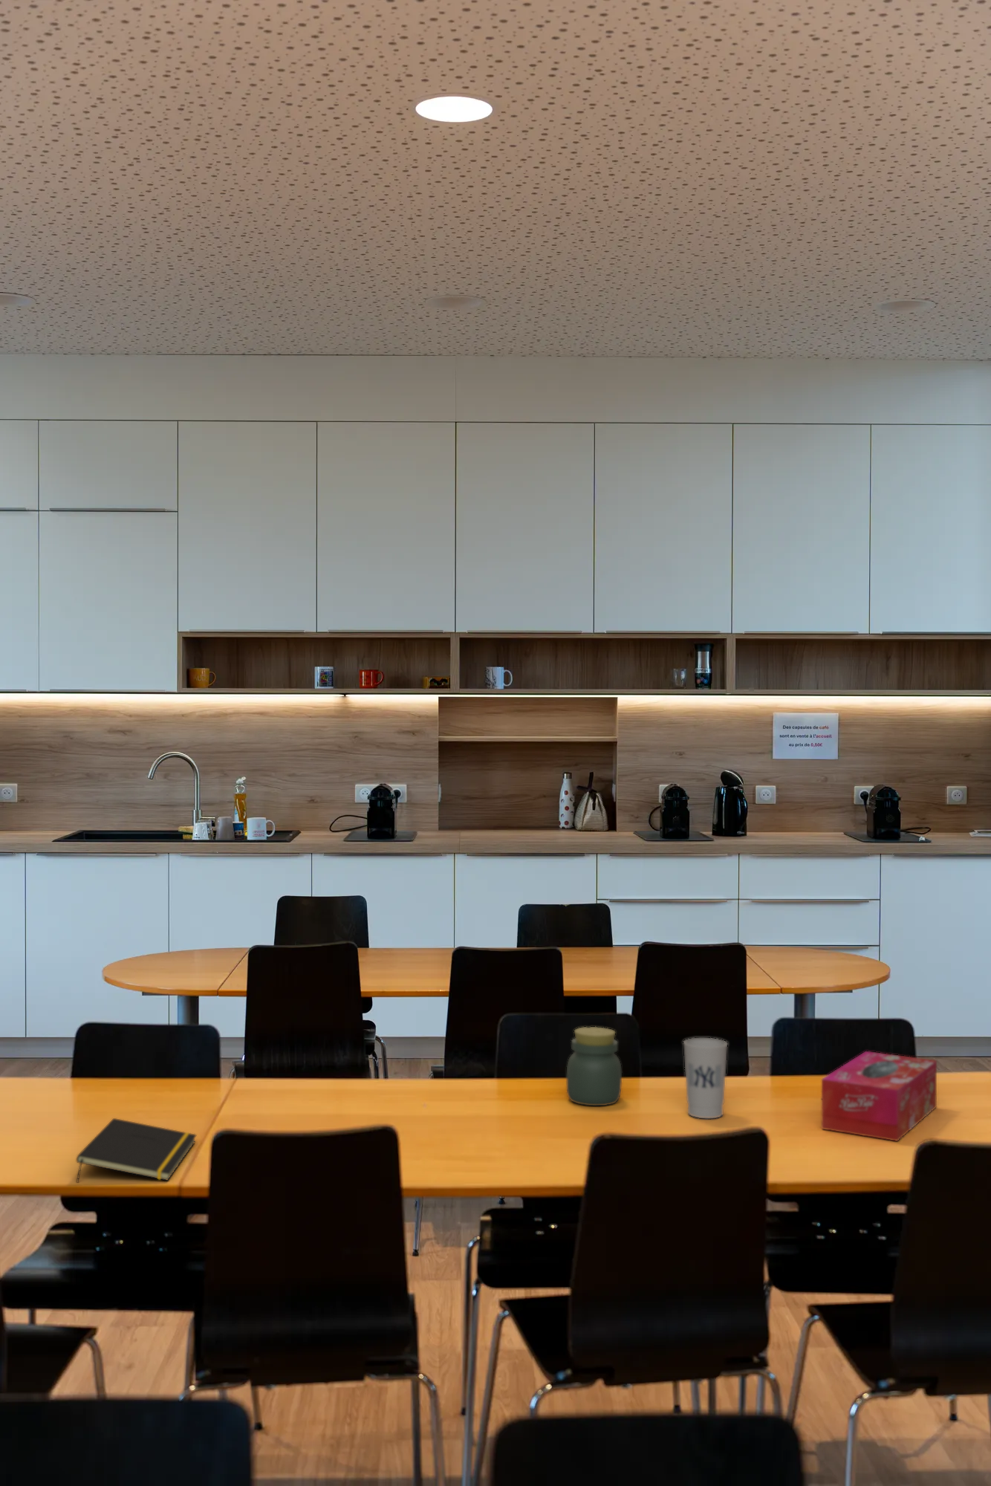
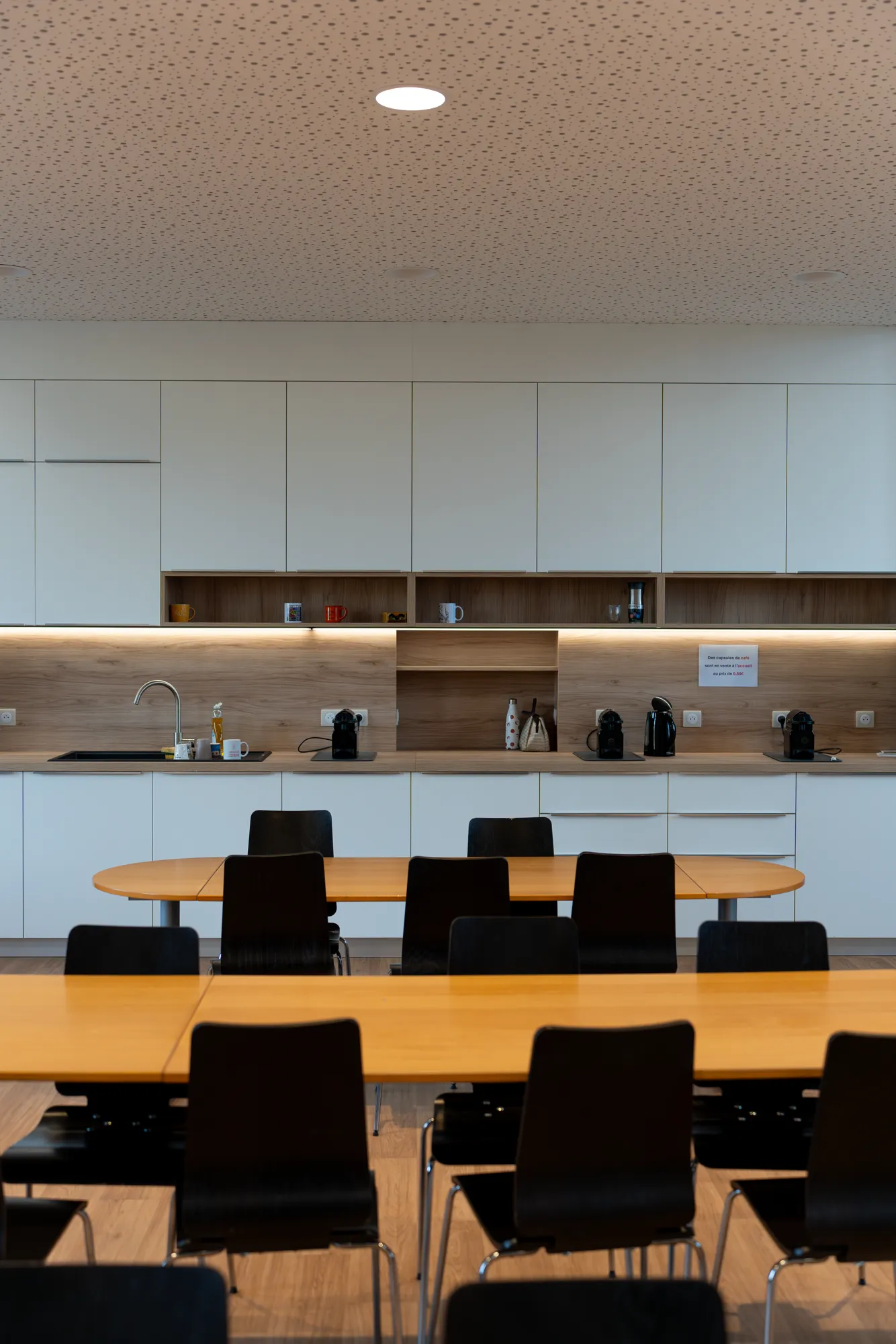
- notepad [76,1118,198,1183]
- jar [566,1026,623,1107]
- cup [682,1037,728,1119]
- tissue box [821,1050,938,1142]
